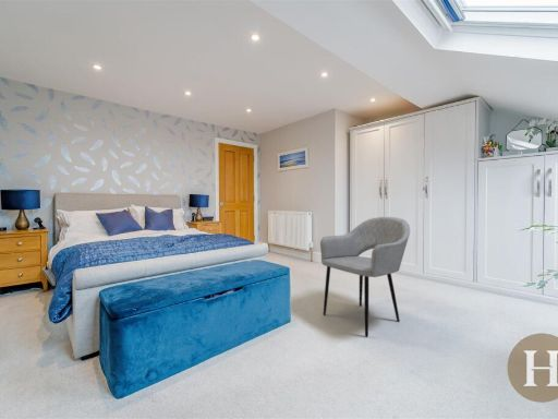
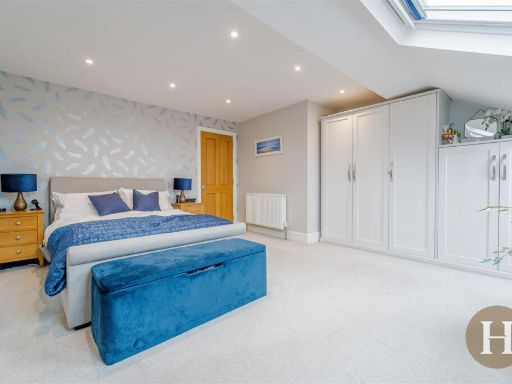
- armchair [319,216,411,337]
